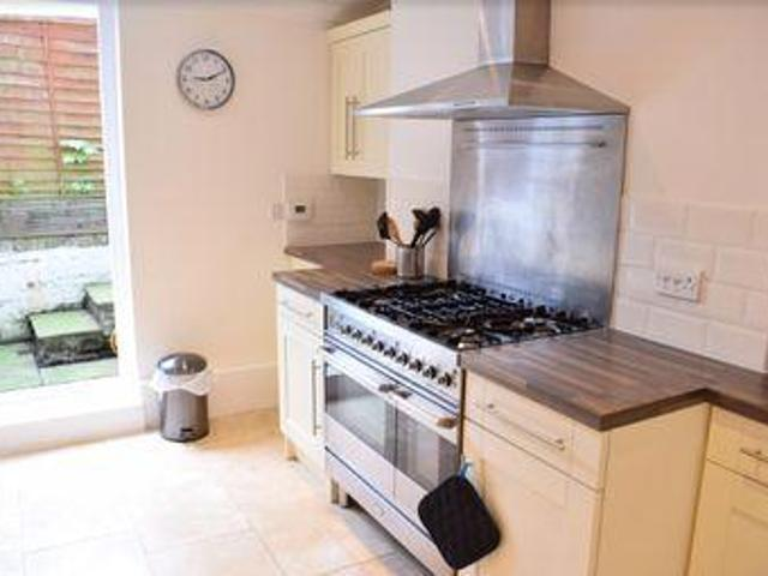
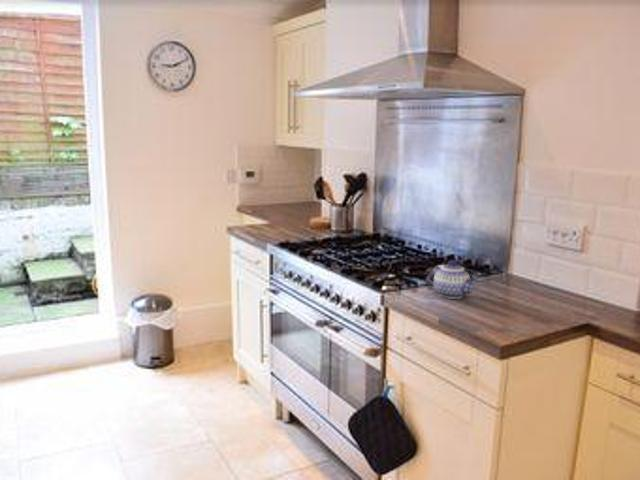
+ teapot [425,259,482,300]
